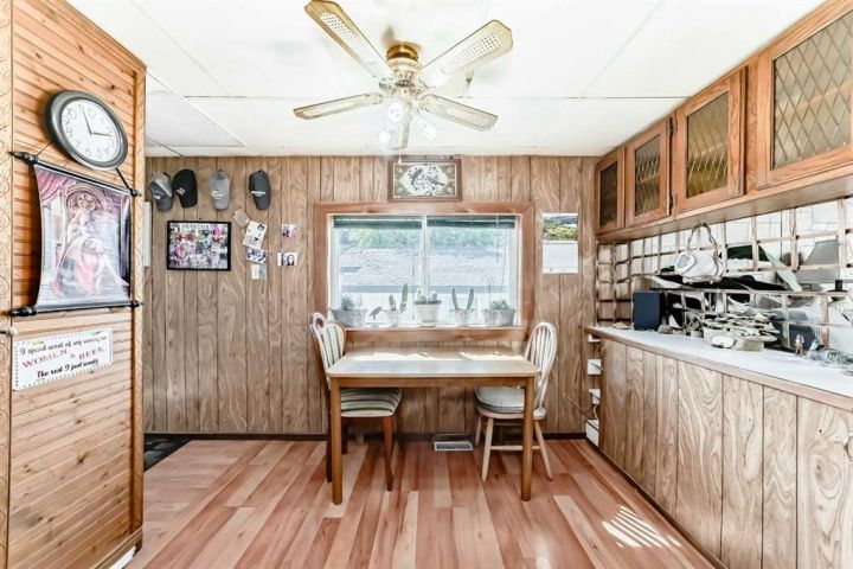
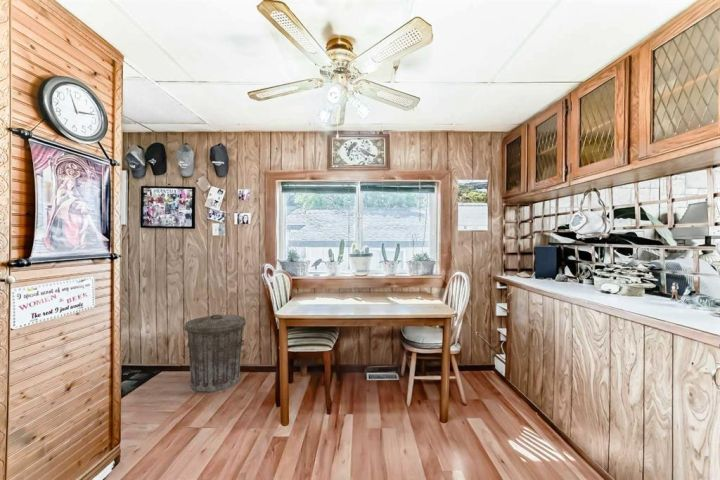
+ trash can [184,314,247,393]
